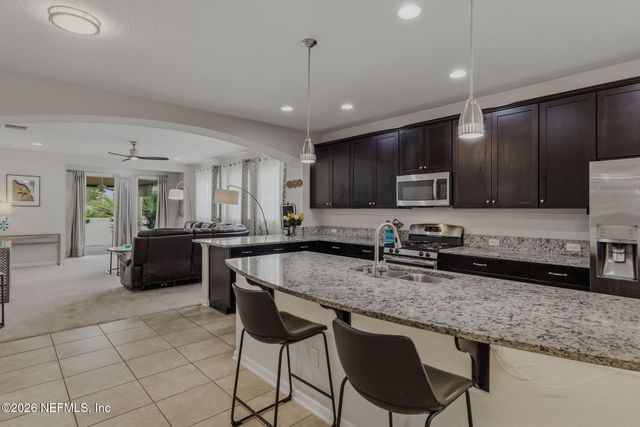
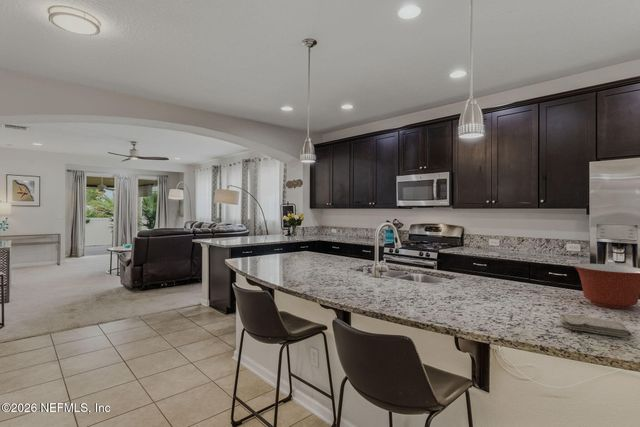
+ washcloth [559,313,633,338]
+ mixing bowl [572,263,640,310]
